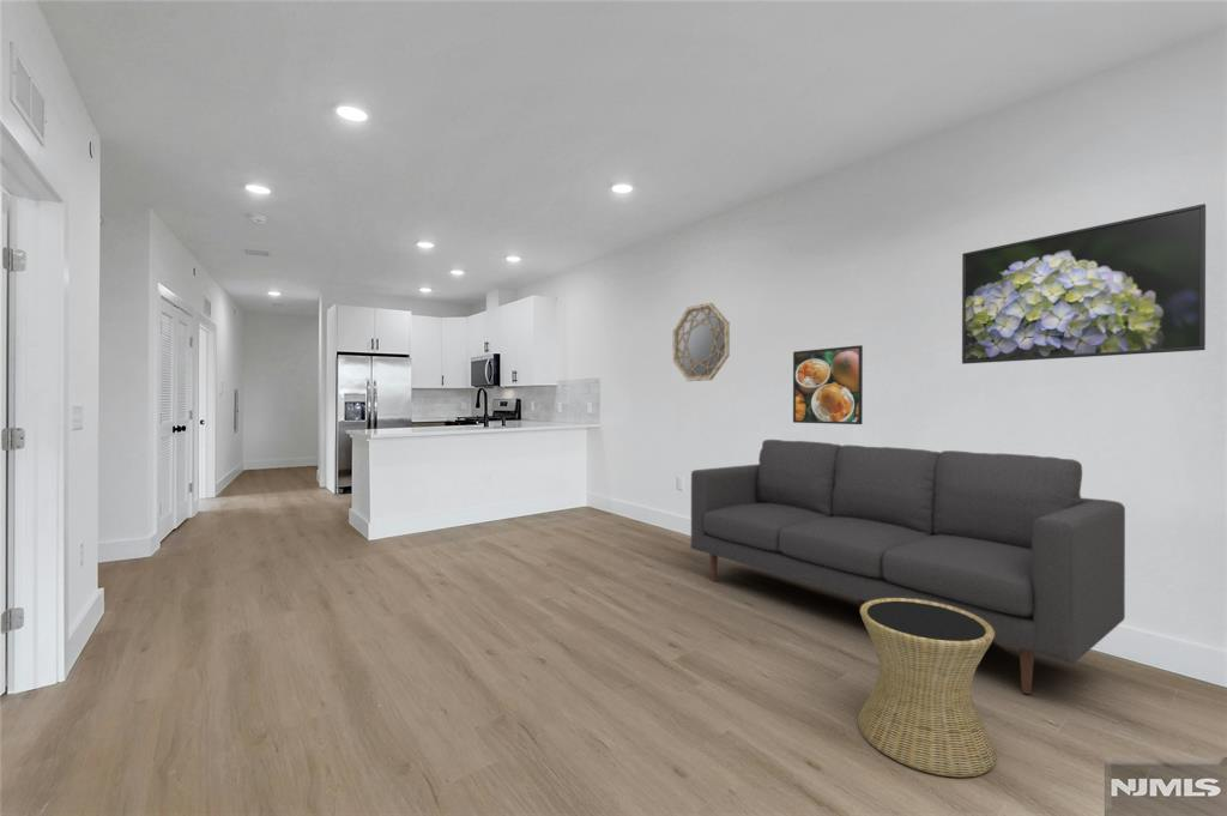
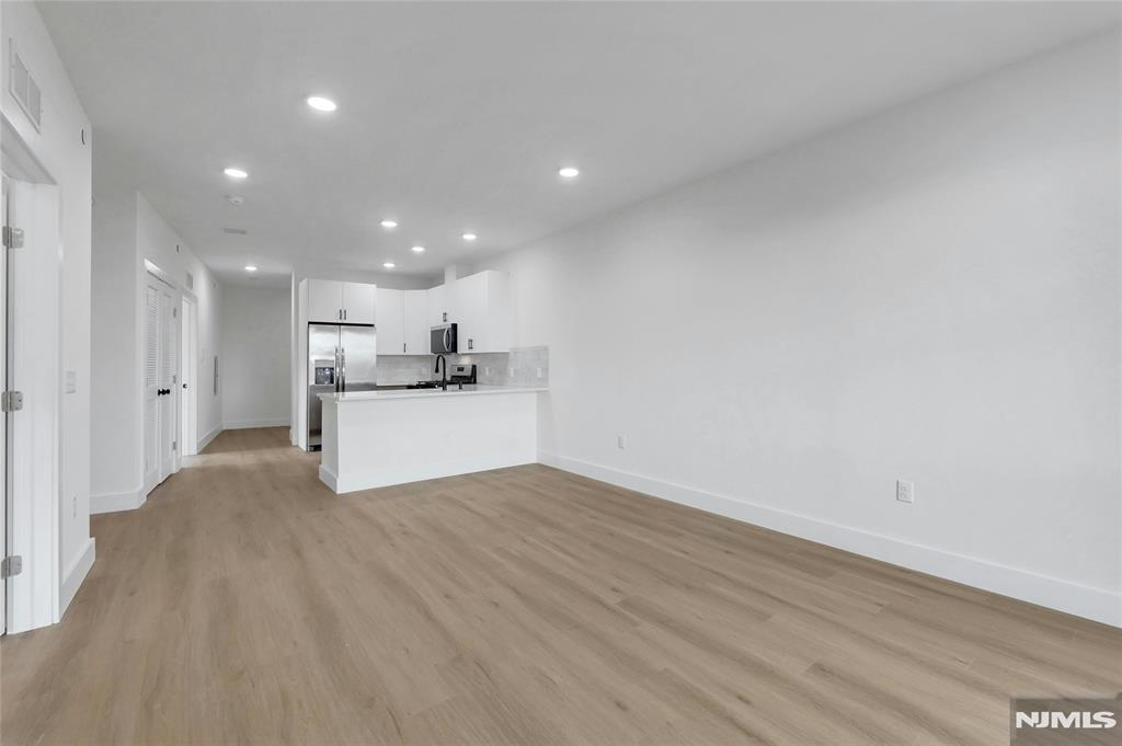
- side table [857,598,997,778]
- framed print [792,344,864,425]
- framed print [961,203,1207,365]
- home mirror [672,302,731,382]
- sofa [690,439,1126,695]
